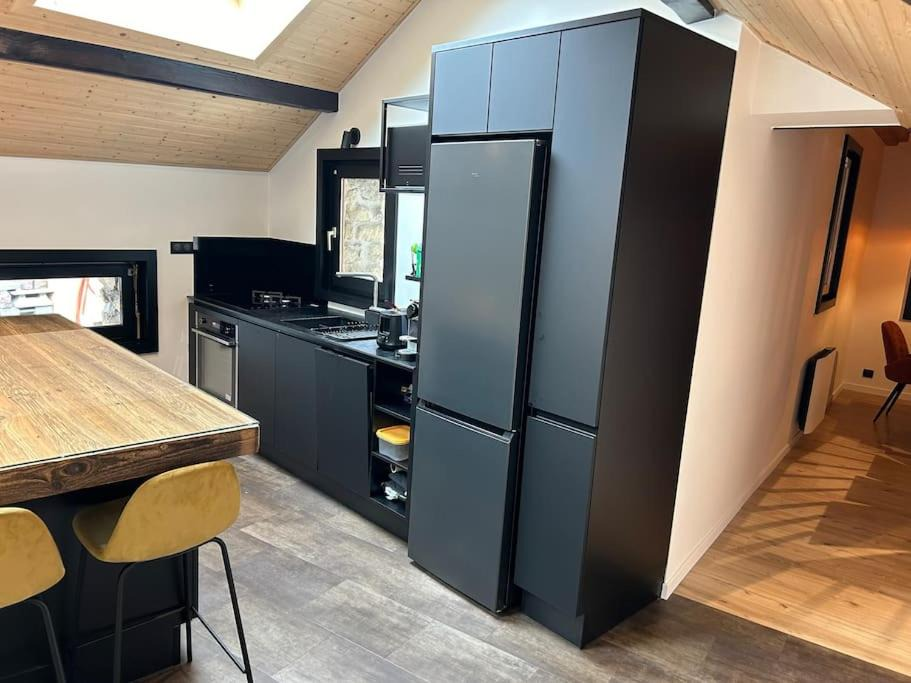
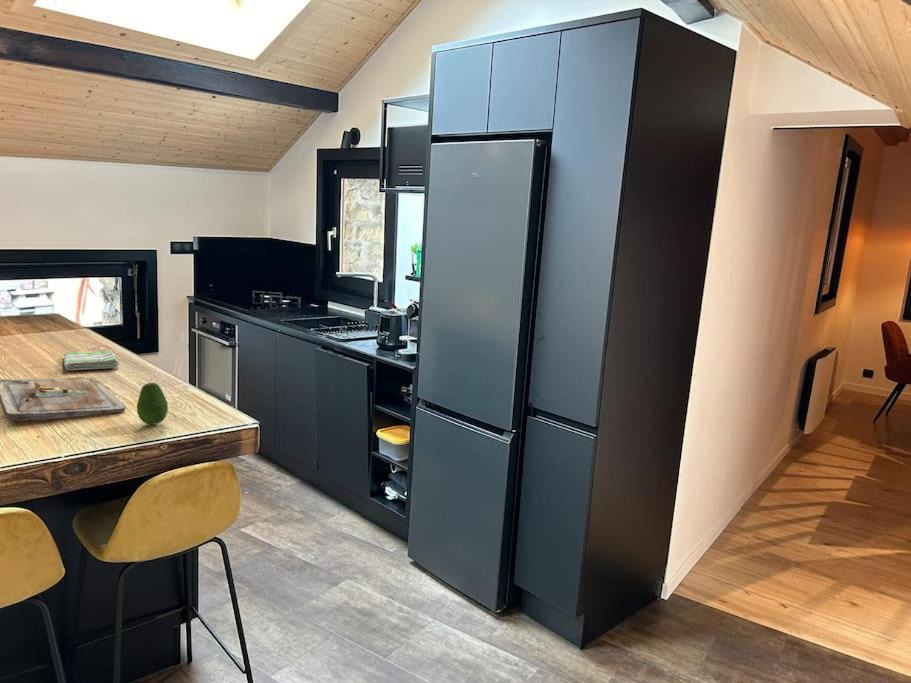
+ cutting board [0,376,126,422]
+ dish towel [63,349,120,371]
+ fruit [136,382,169,426]
